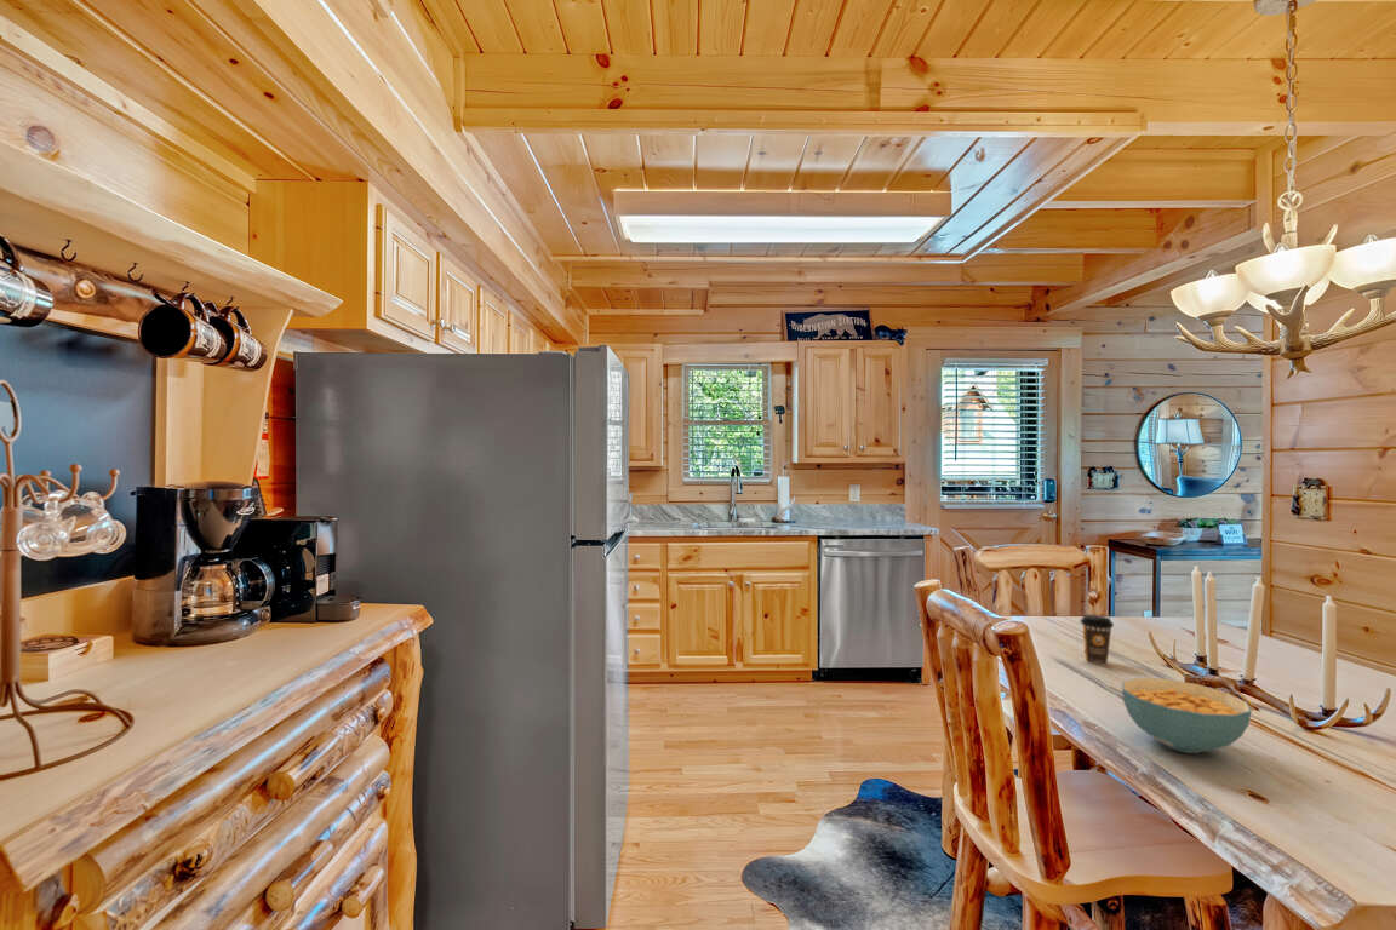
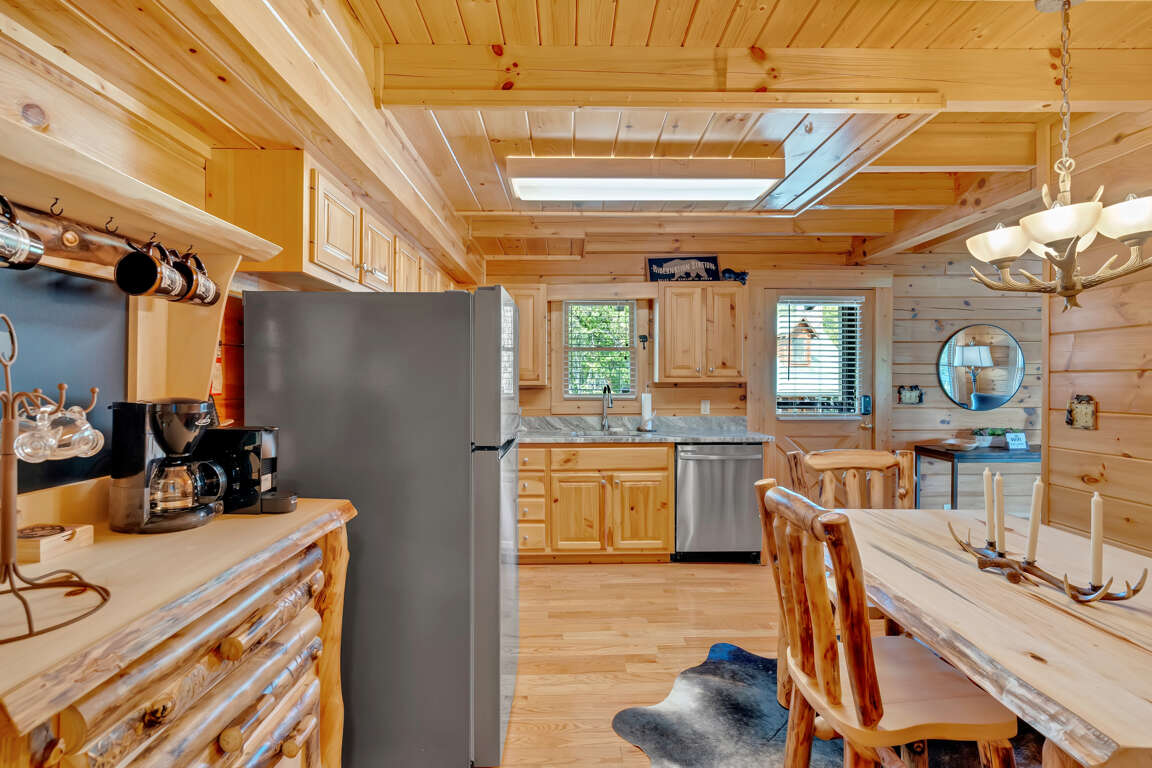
- cereal bowl [1121,677,1253,754]
- coffee cup [1079,614,1115,666]
